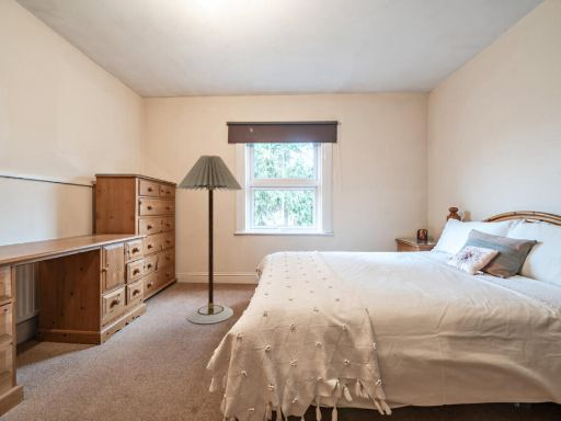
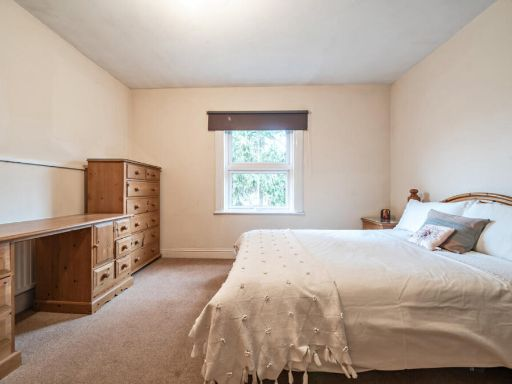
- floor lamp [176,155,243,325]
